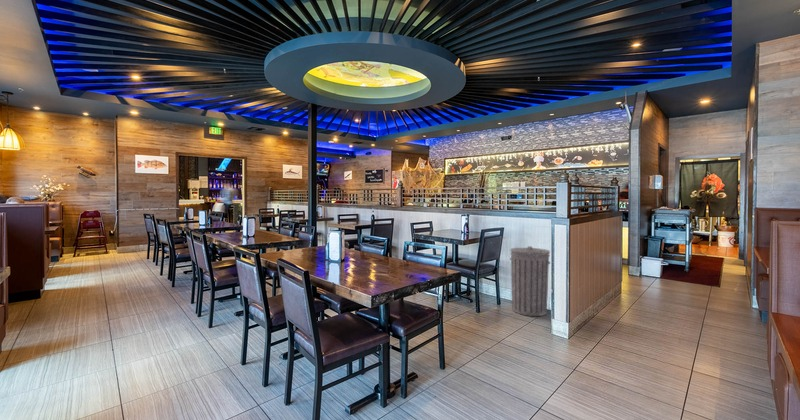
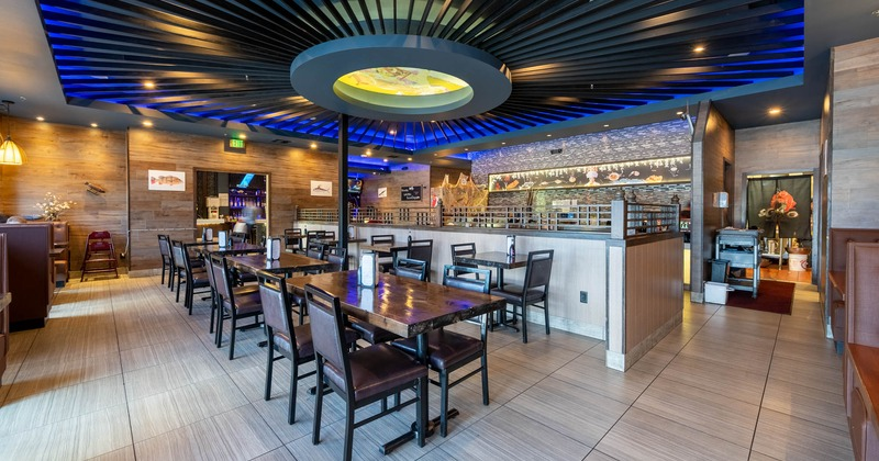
- trash can [509,245,551,317]
